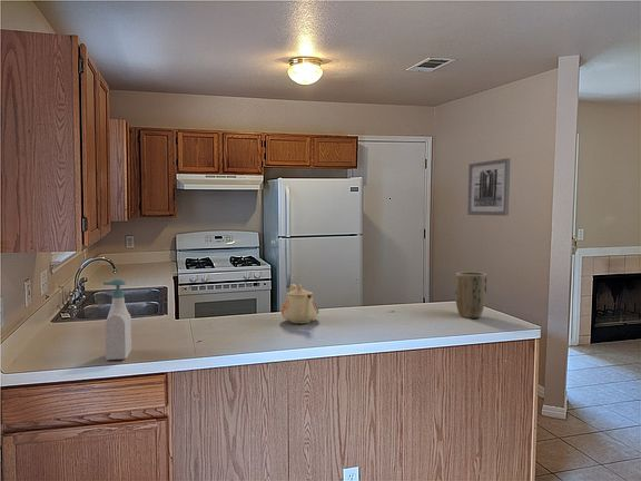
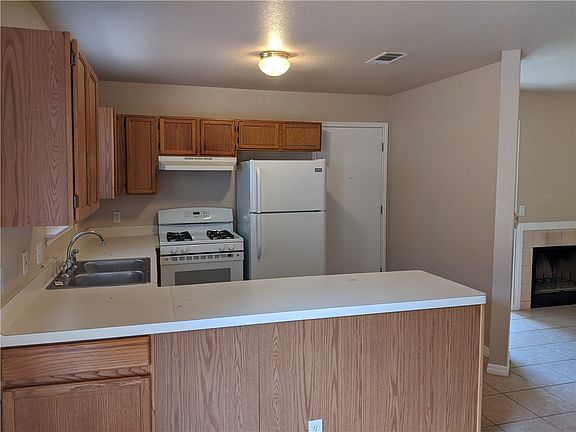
- plant pot [454,271,487,320]
- soap bottle [101,277,132,361]
- teapot [280,283,319,324]
- wall art [466,157,511,217]
